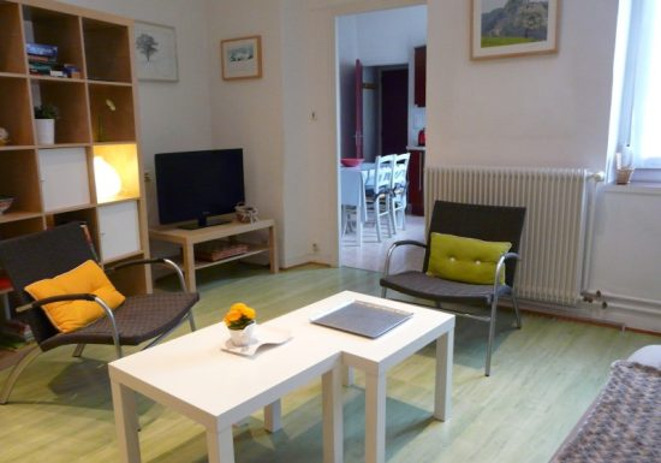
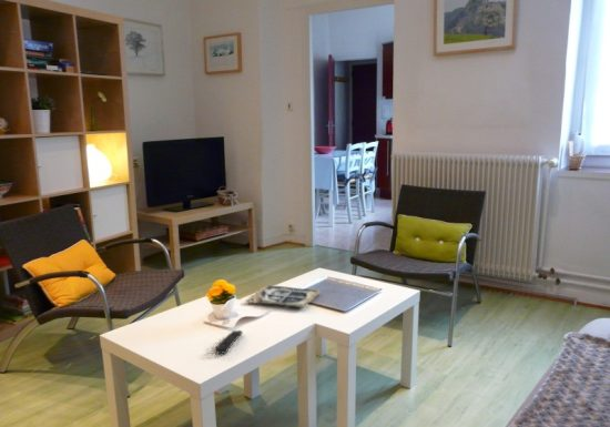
+ remote control [213,329,244,355]
+ magazine [245,284,322,308]
